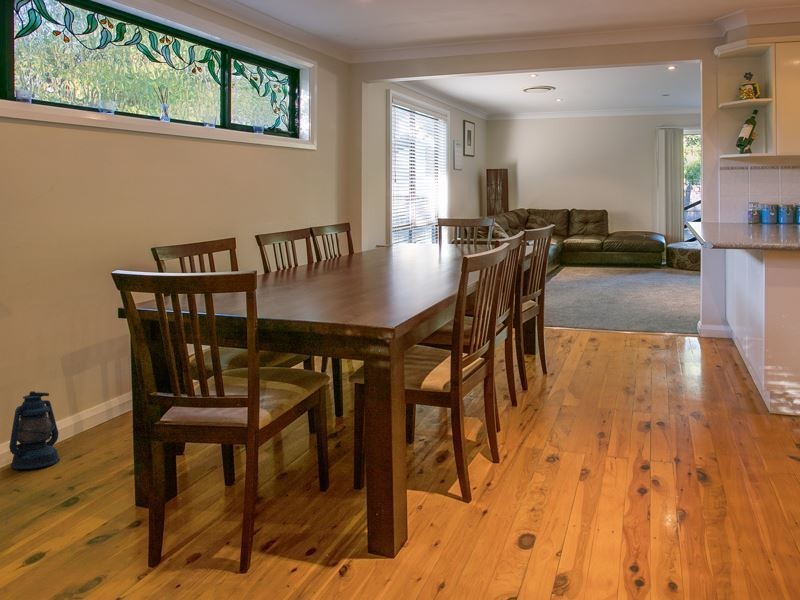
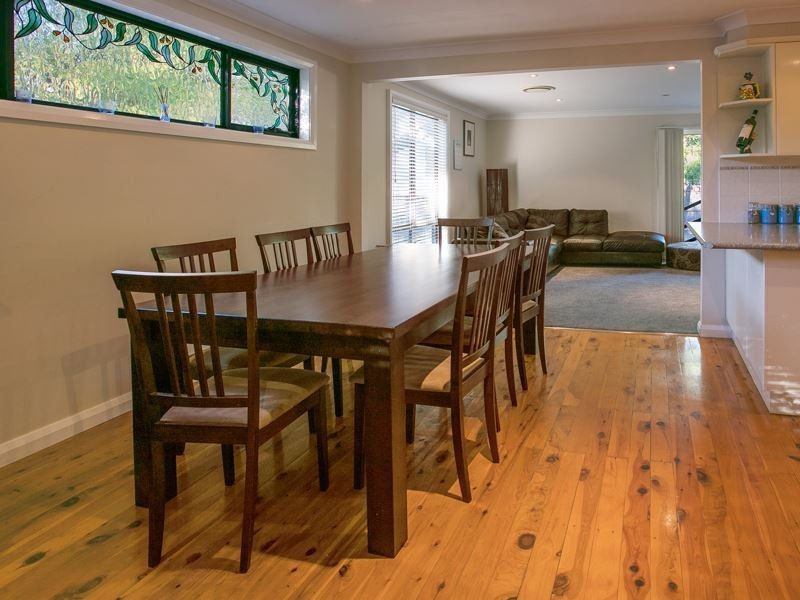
- lantern [8,390,61,470]
